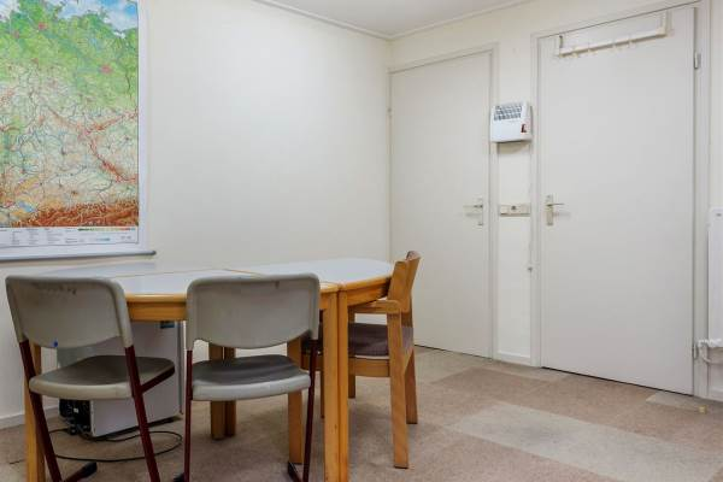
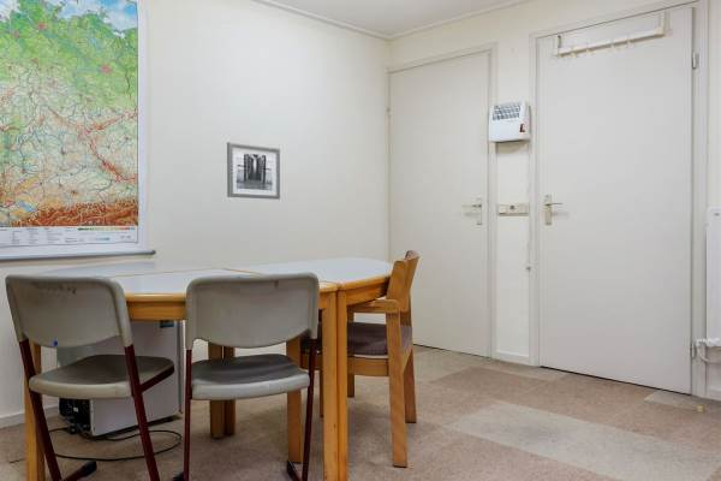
+ wall art [226,141,281,201]
